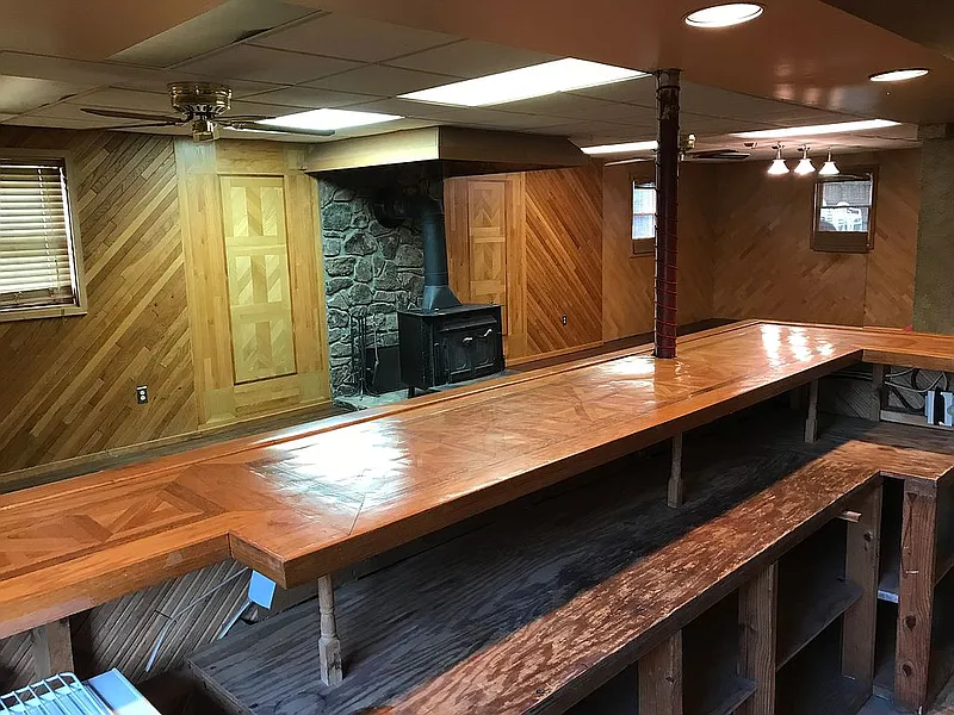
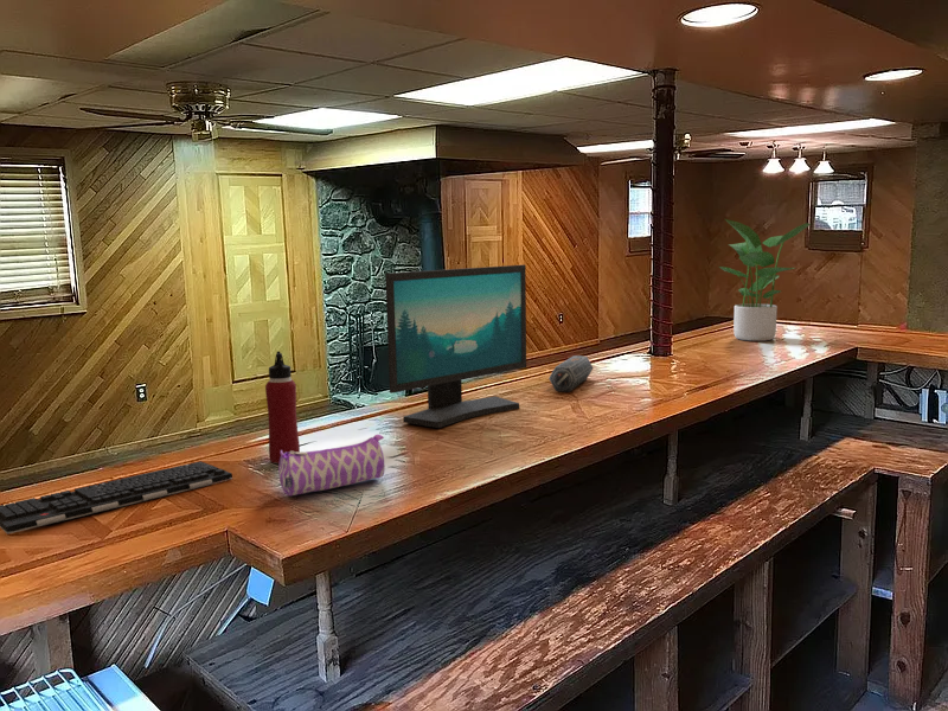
+ pencil case [277,434,385,498]
+ speaker [547,354,595,392]
+ keyboard [0,460,233,536]
+ computer monitor [384,264,527,429]
+ potted plant [718,218,812,342]
+ water bottle [264,350,301,465]
